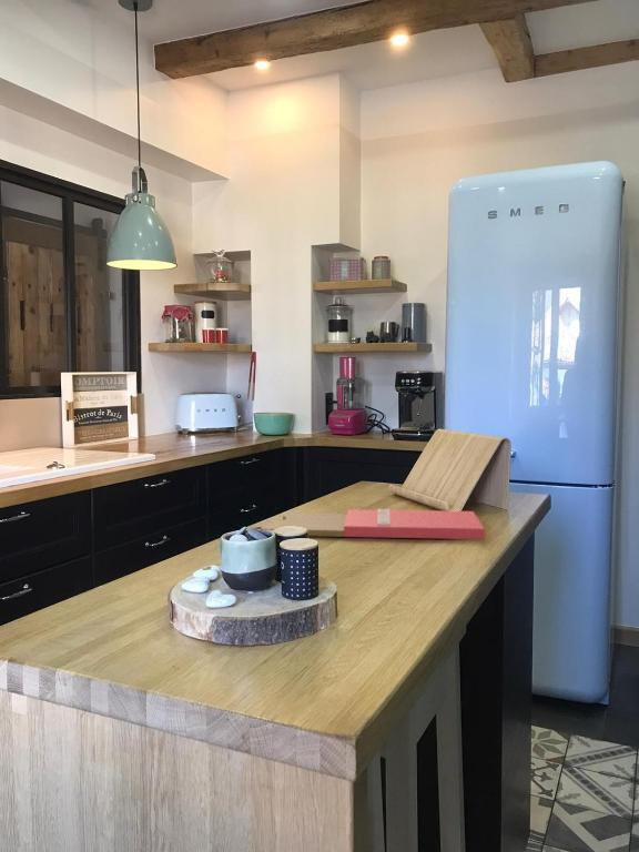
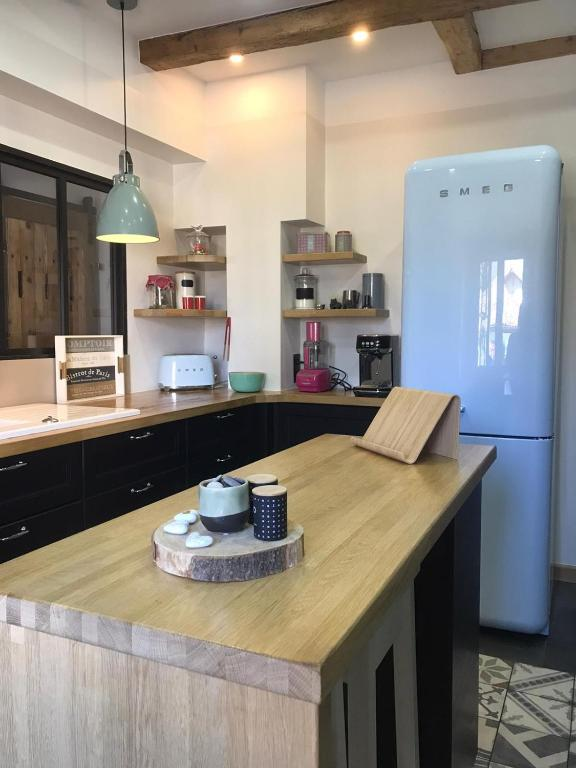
- cutting board [253,508,486,540]
